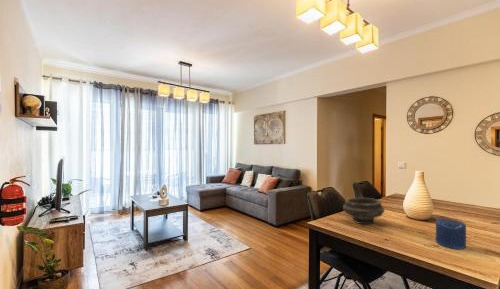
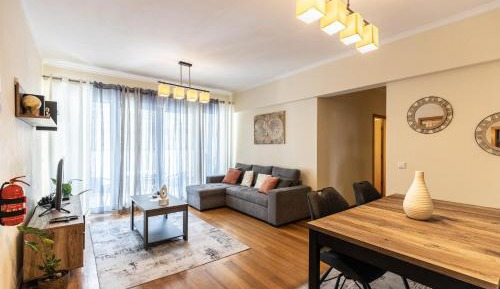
- bowl [342,197,386,225]
- candle [435,218,467,250]
